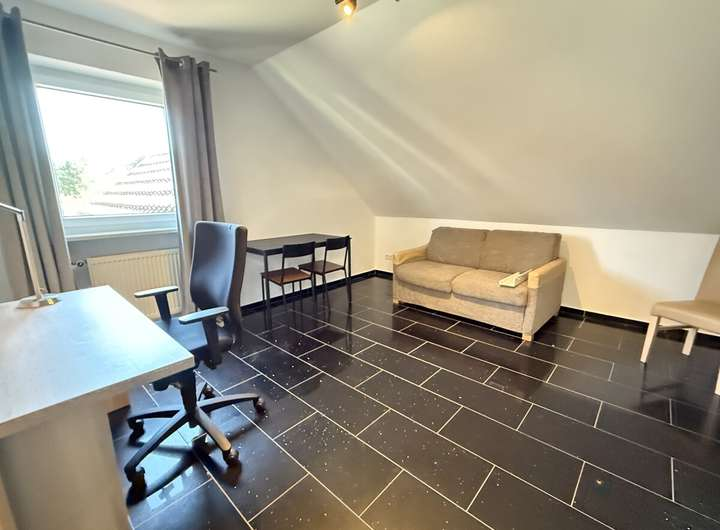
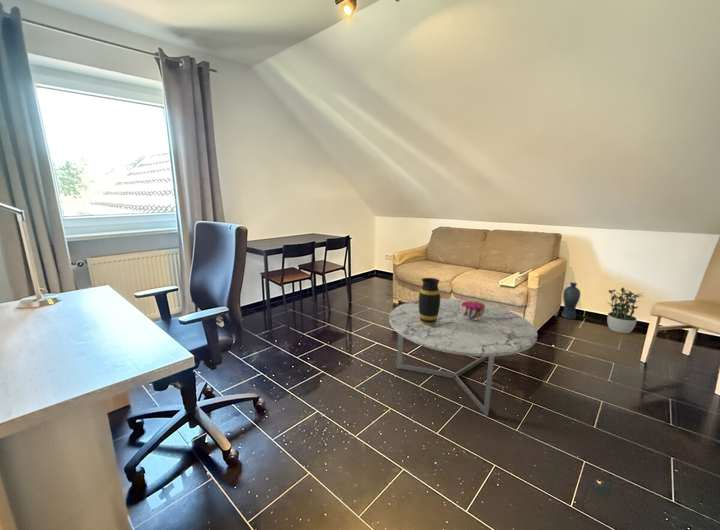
+ vase [560,281,581,320]
+ potted plant [606,287,643,334]
+ decorative bowl [461,300,485,320]
+ vase [418,277,441,326]
+ coffee table [388,298,539,417]
